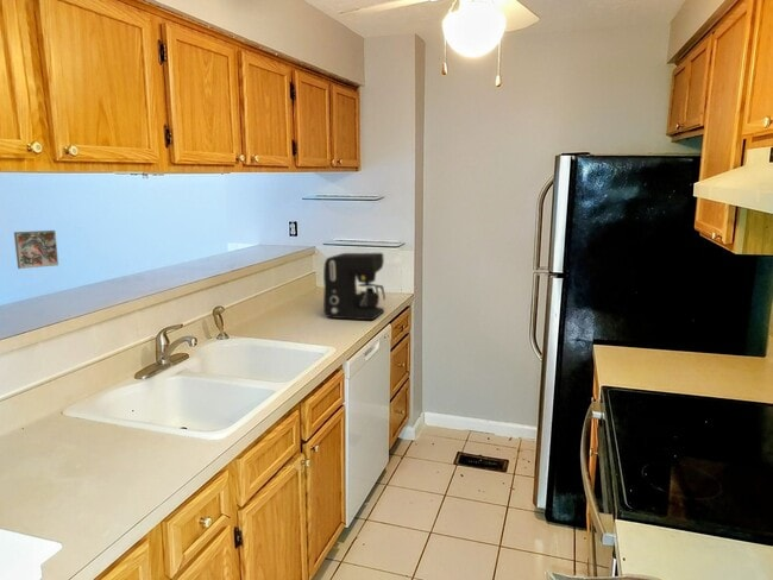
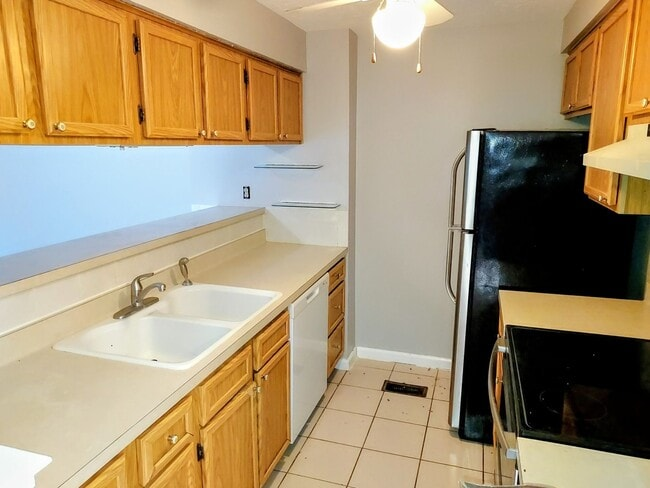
- coffee maker [322,252,386,321]
- decorative tile [13,229,59,270]
